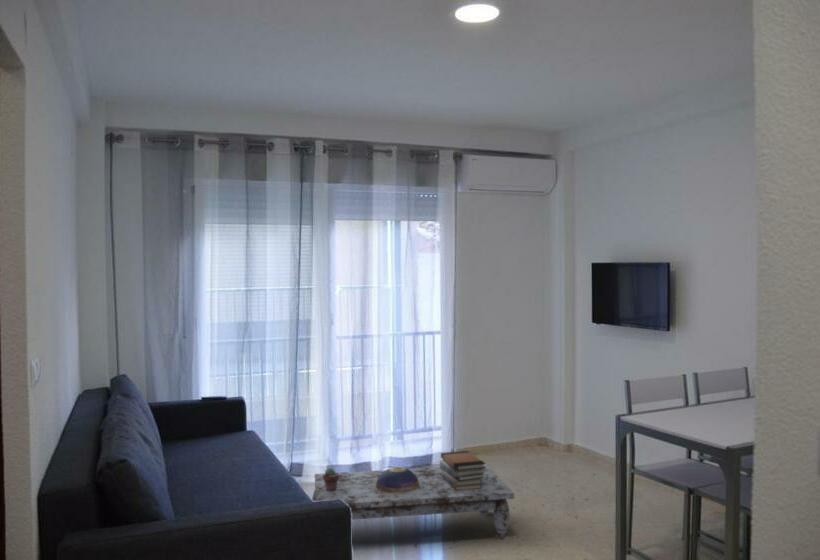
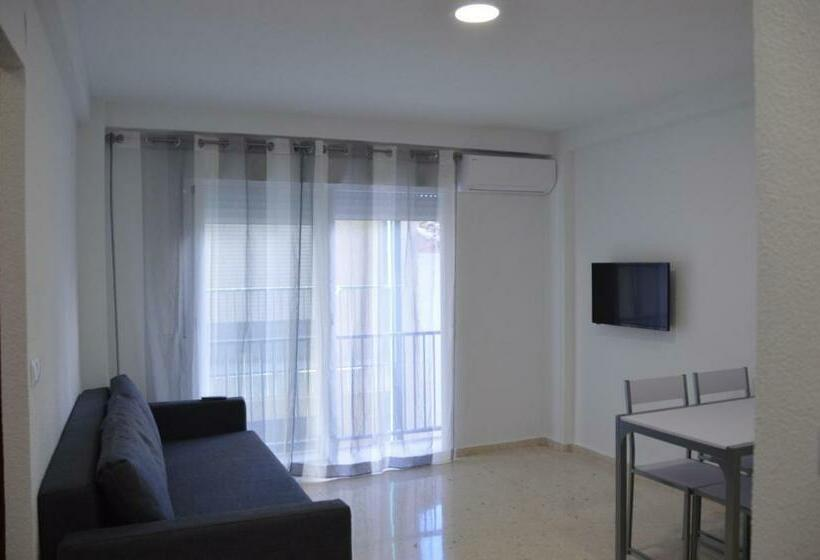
- decorative bowl [376,466,419,493]
- coffee table [311,464,515,540]
- potted succulent [323,467,339,491]
- book stack [439,450,487,491]
